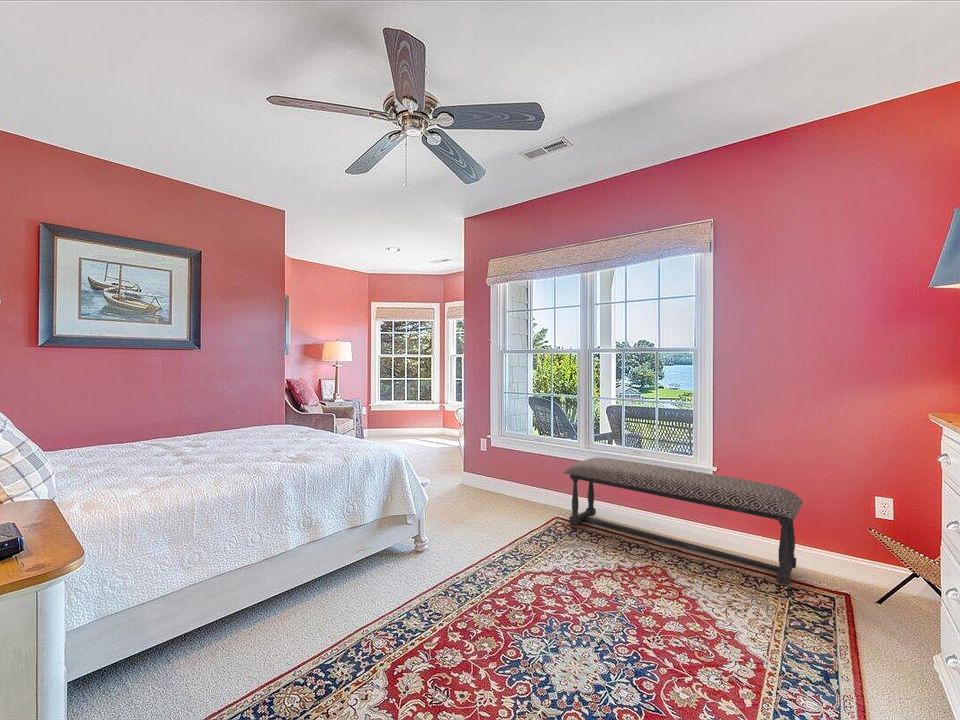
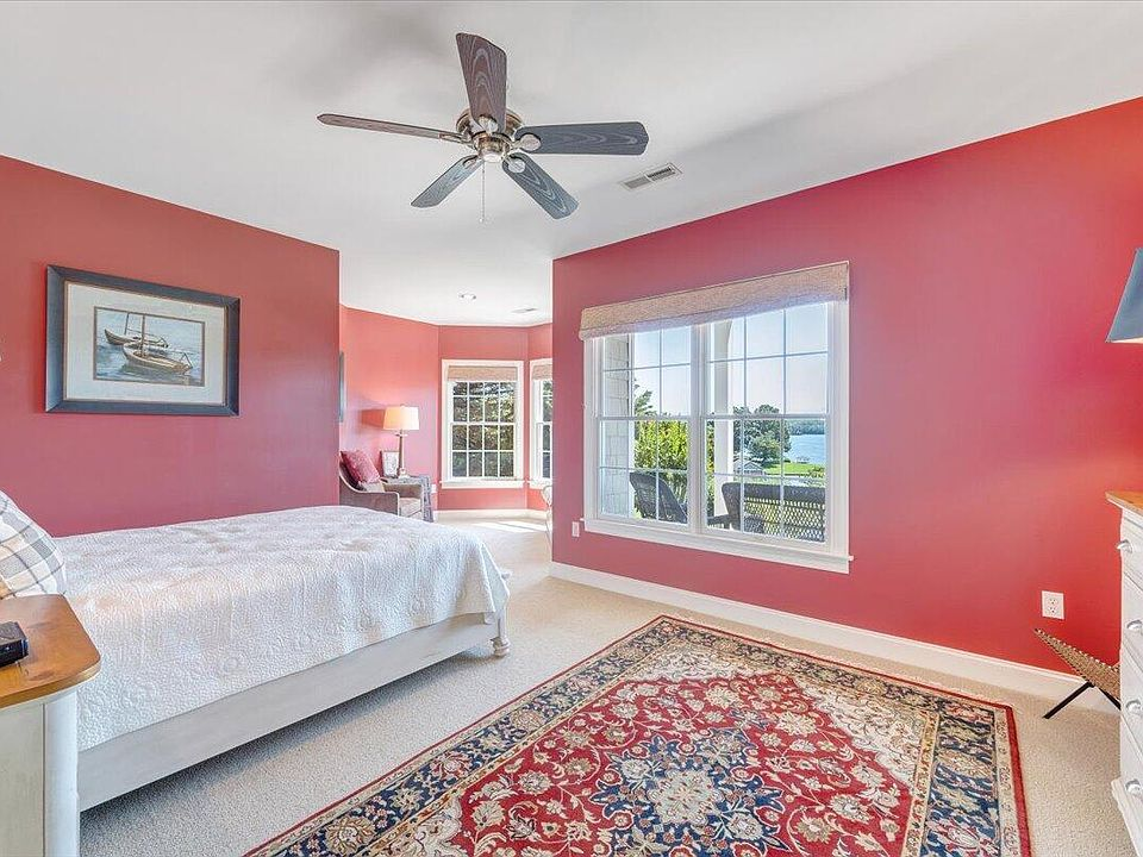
- bench [563,457,804,585]
